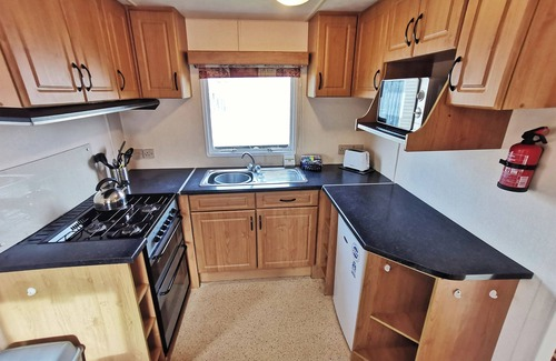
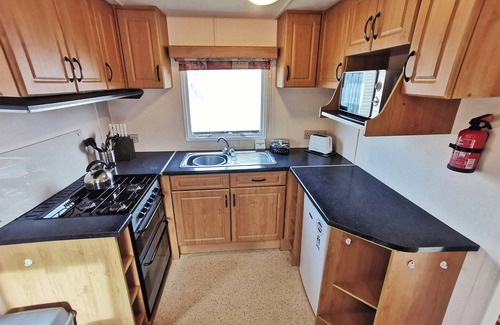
+ knife block [108,123,137,161]
